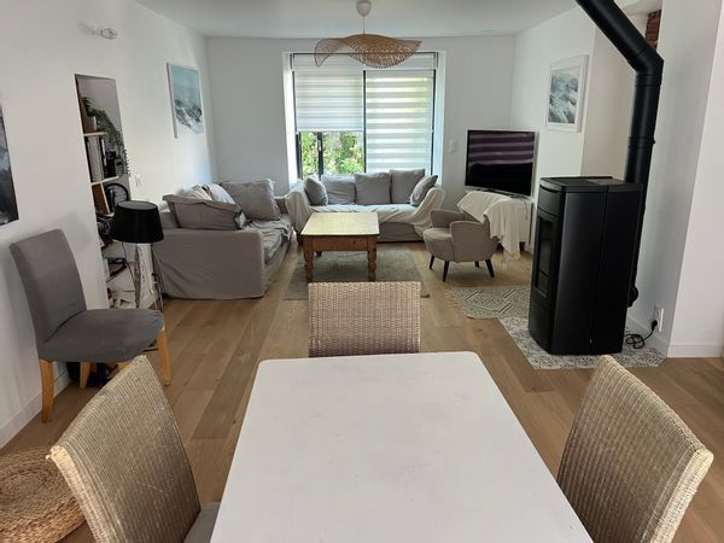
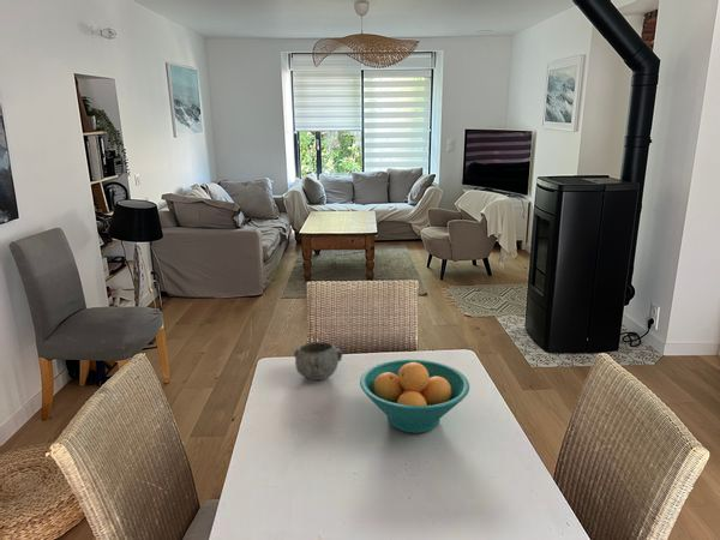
+ fruit bowl [359,358,470,434]
+ decorative bowl [293,341,343,382]
